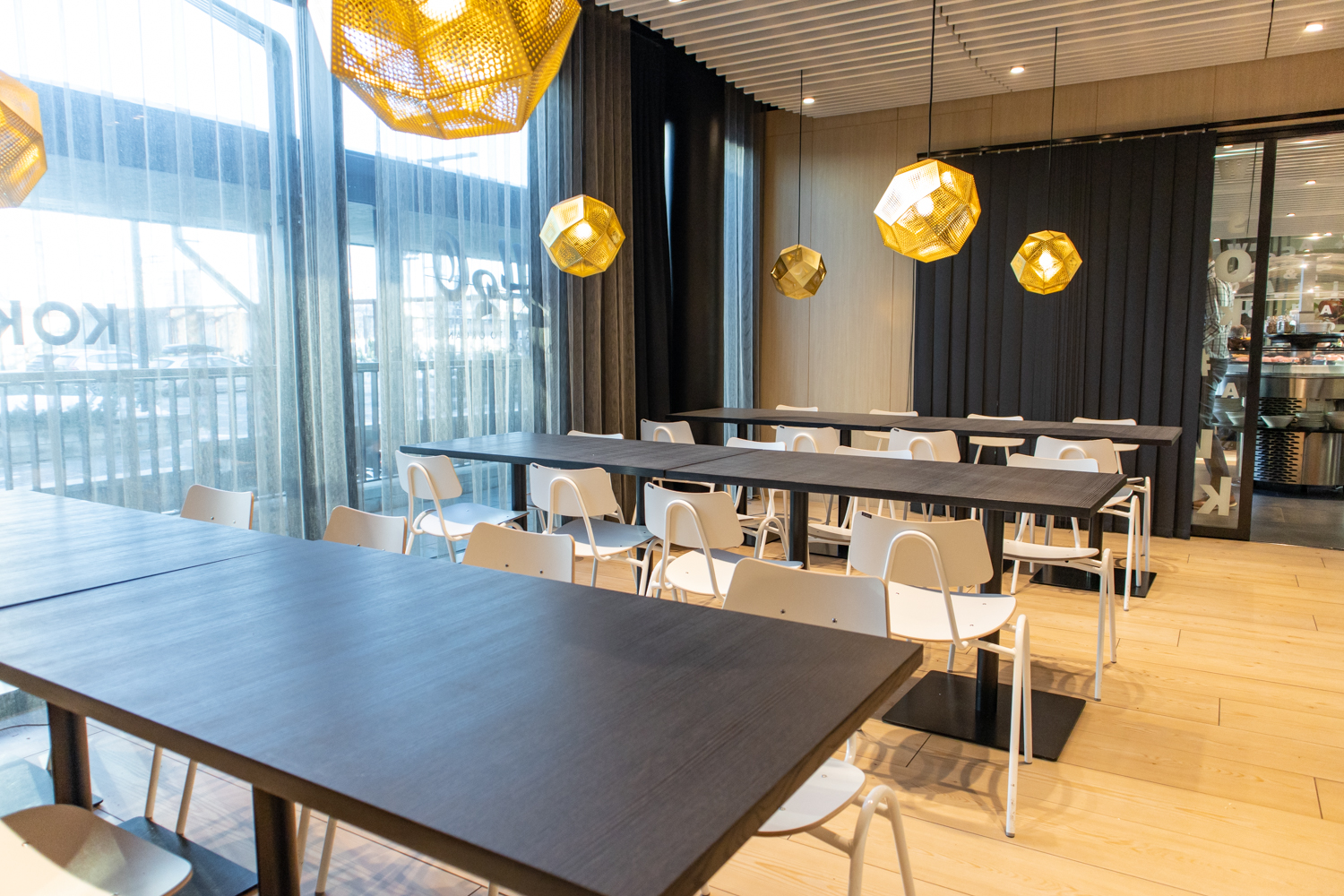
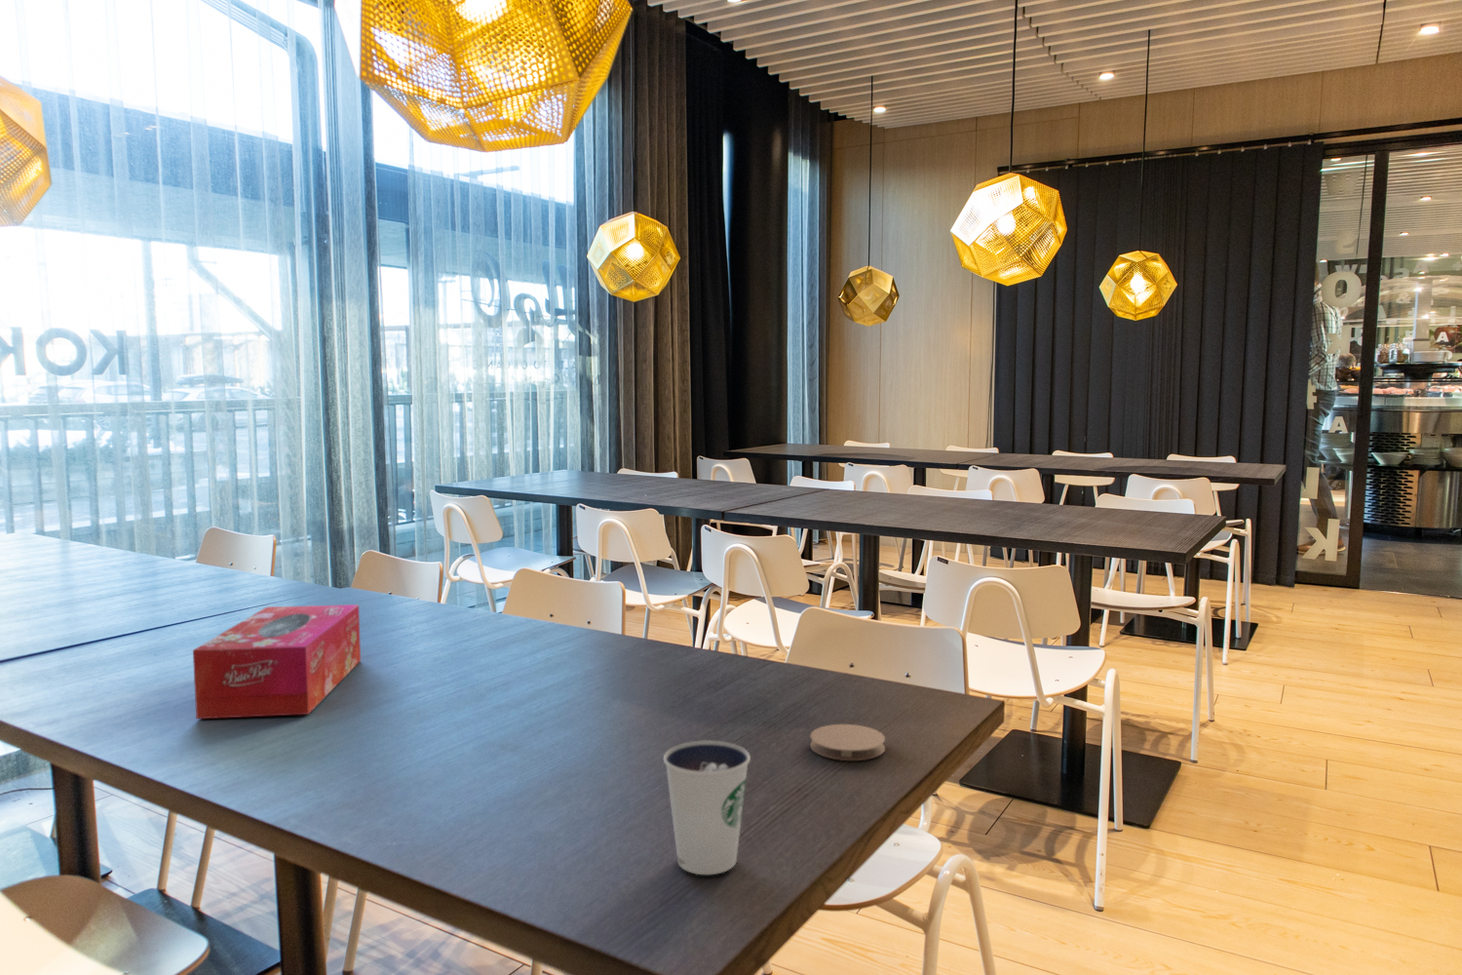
+ dixie cup [662,739,752,876]
+ coaster [809,724,885,762]
+ tissue box [193,604,361,719]
